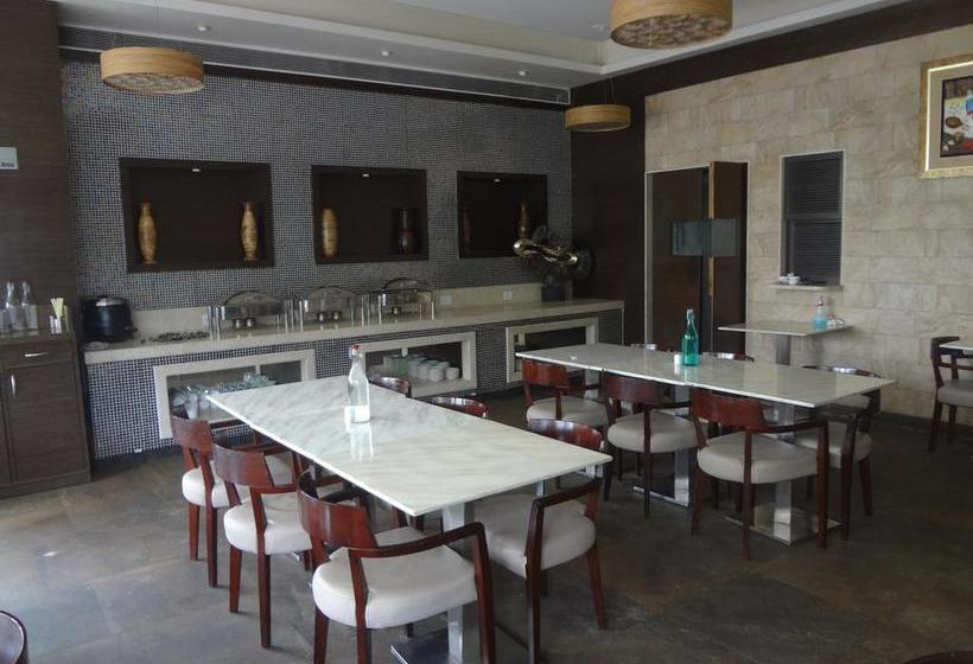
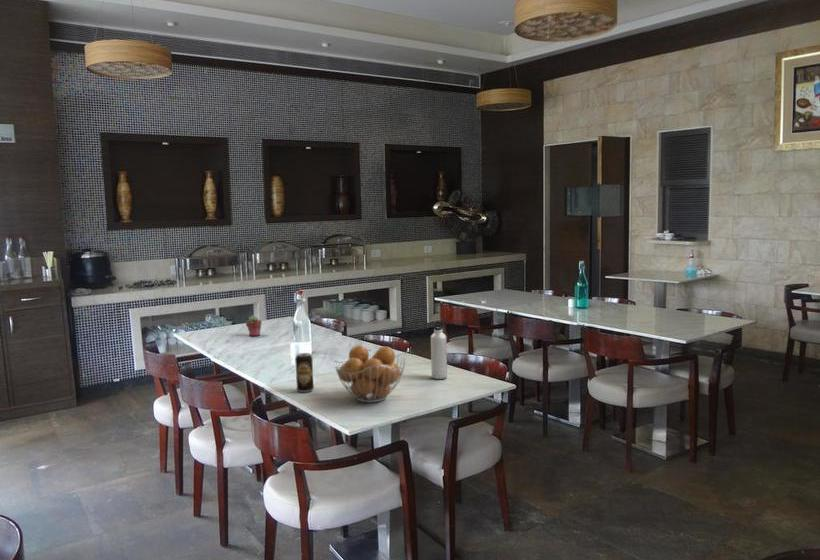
+ beverage can [294,352,315,393]
+ potted succulent [245,315,263,337]
+ fruit basket [333,344,407,404]
+ water bottle [430,320,448,380]
